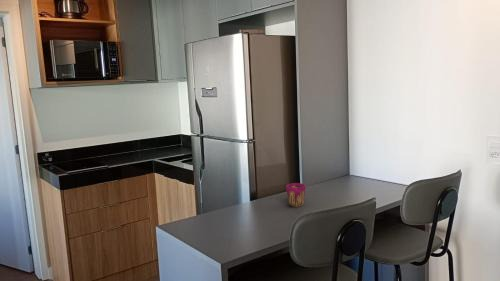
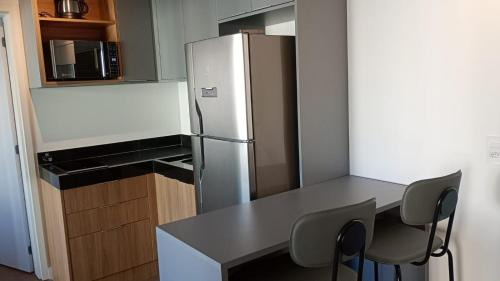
- cup [285,182,307,208]
